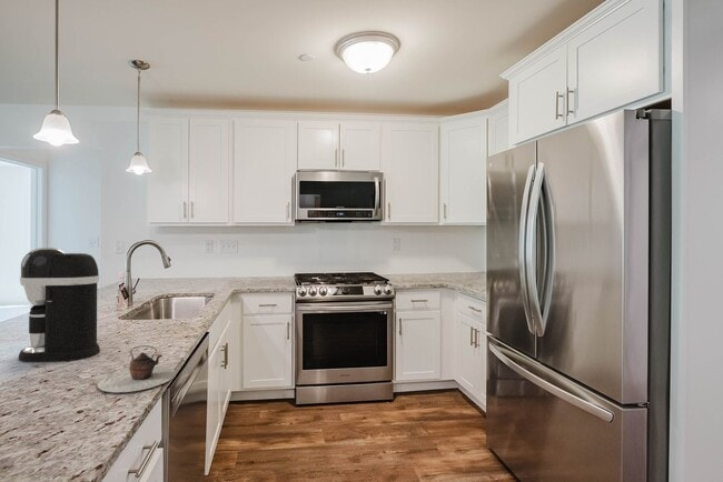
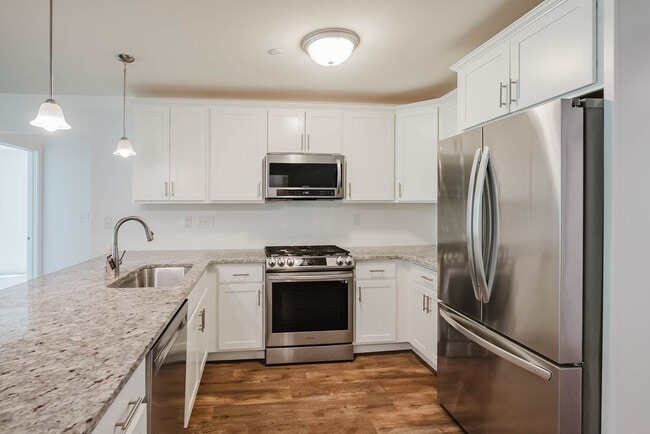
- teapot [97,344,177,393]
- coffee maker [17,247,101,362]
